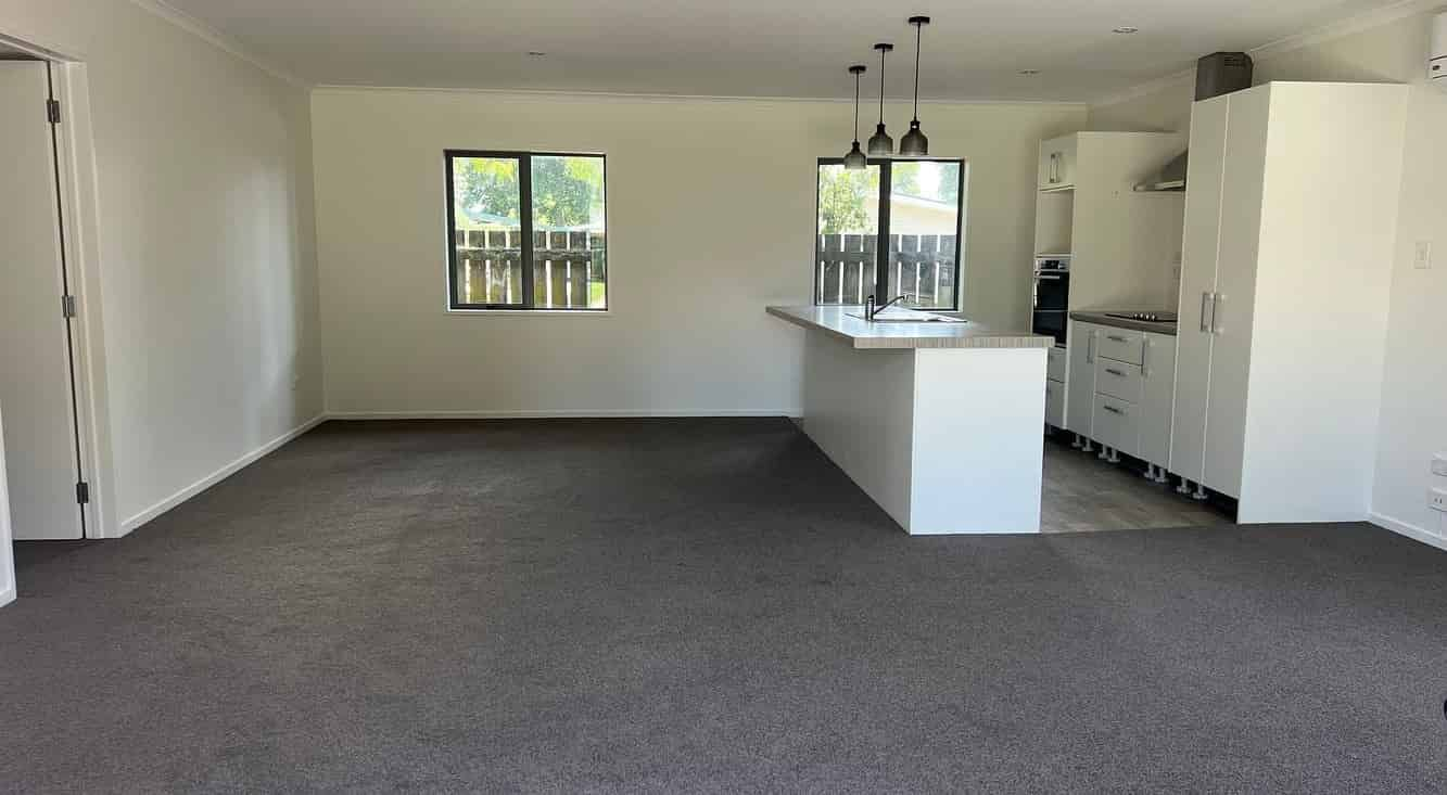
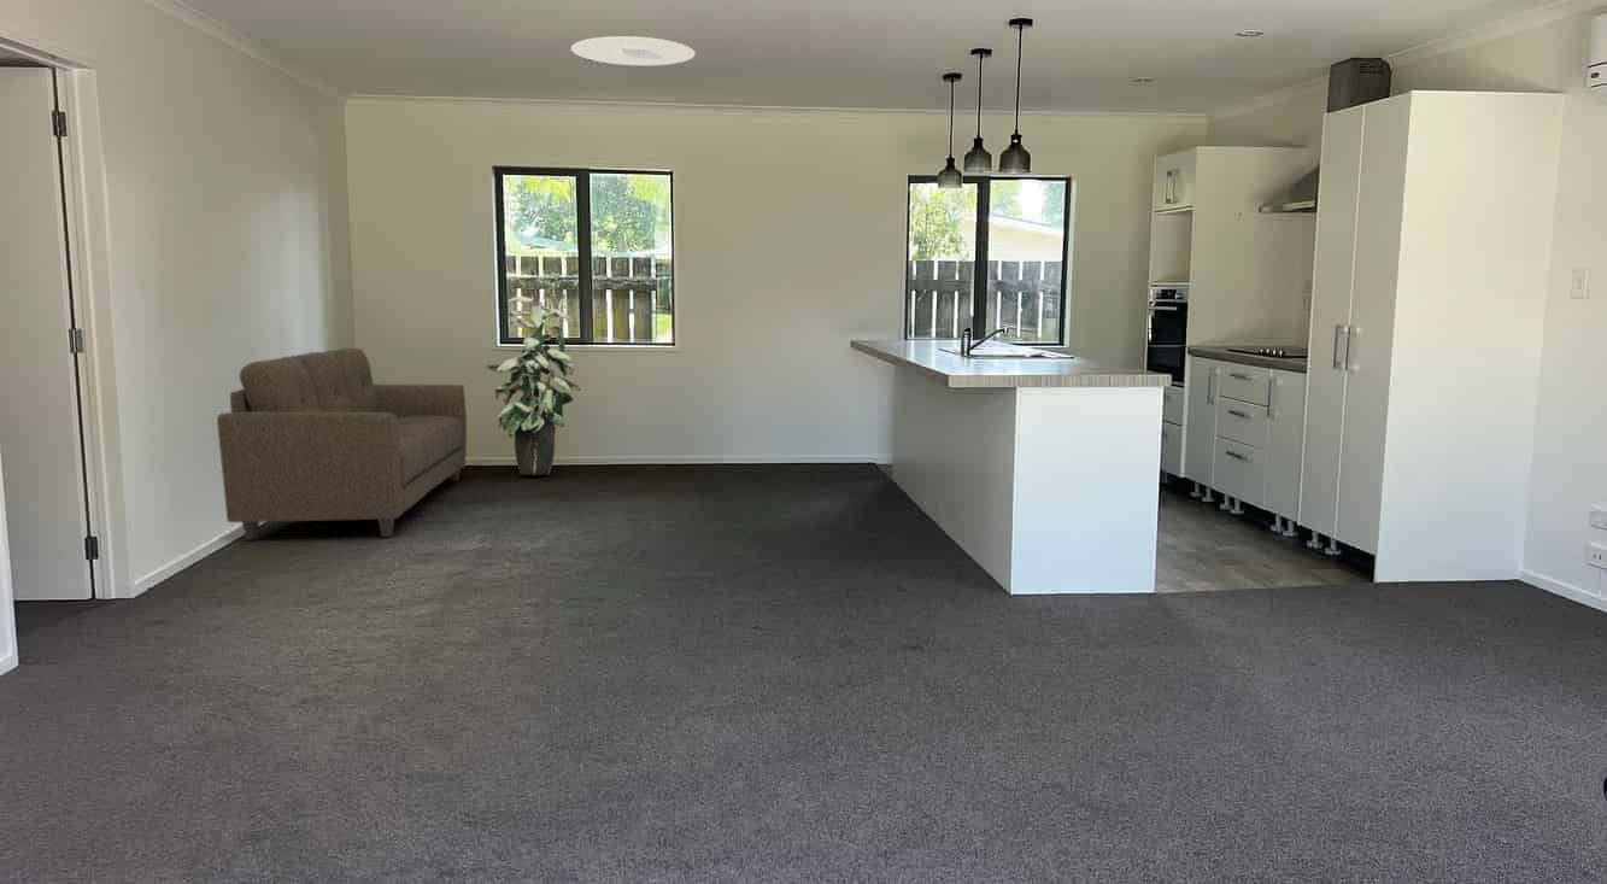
+ ceiling light [570,35,697,66]
+ sofa [216,347,468,540]
+ indoor plant [485,295,582,476]
